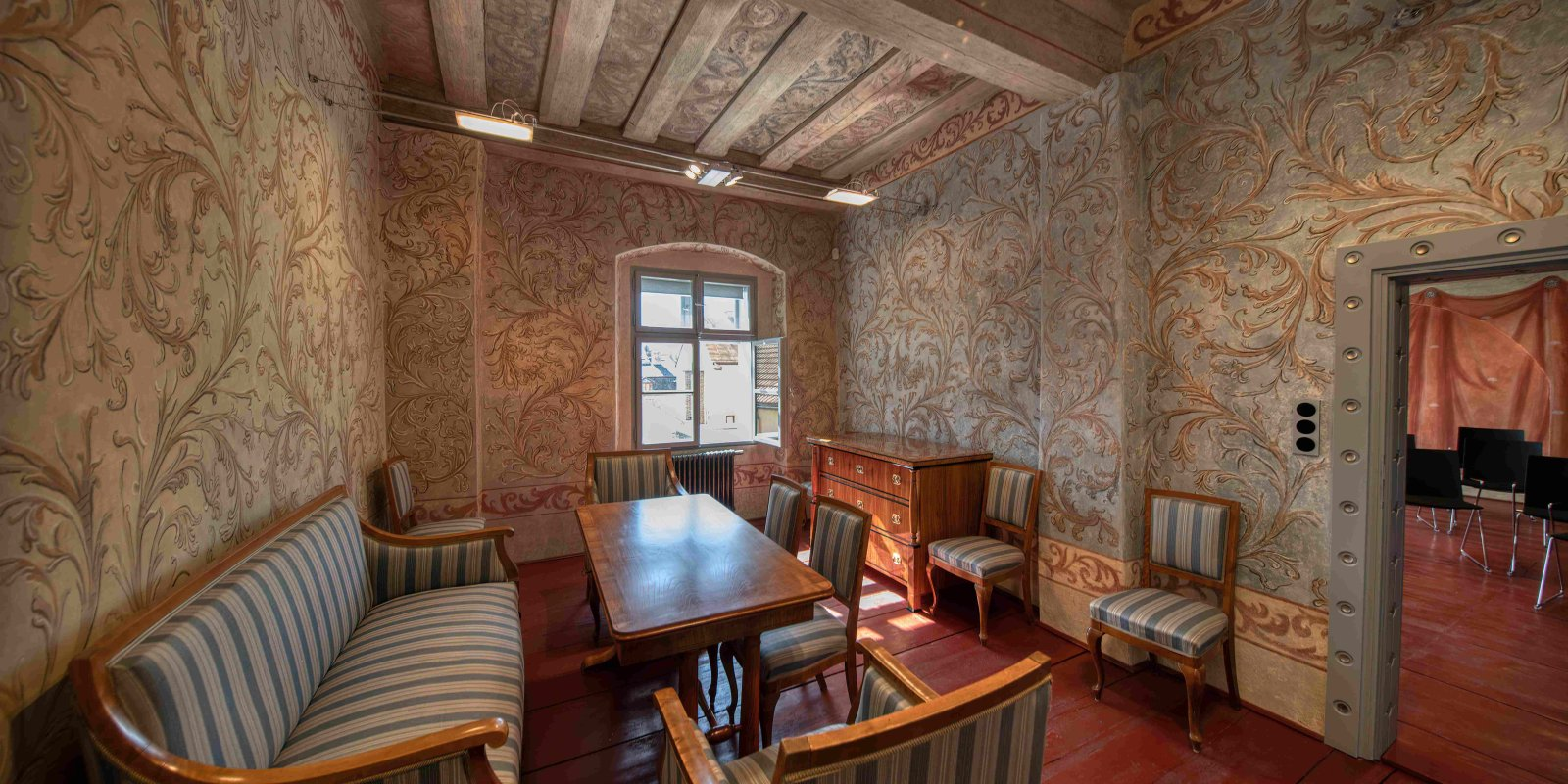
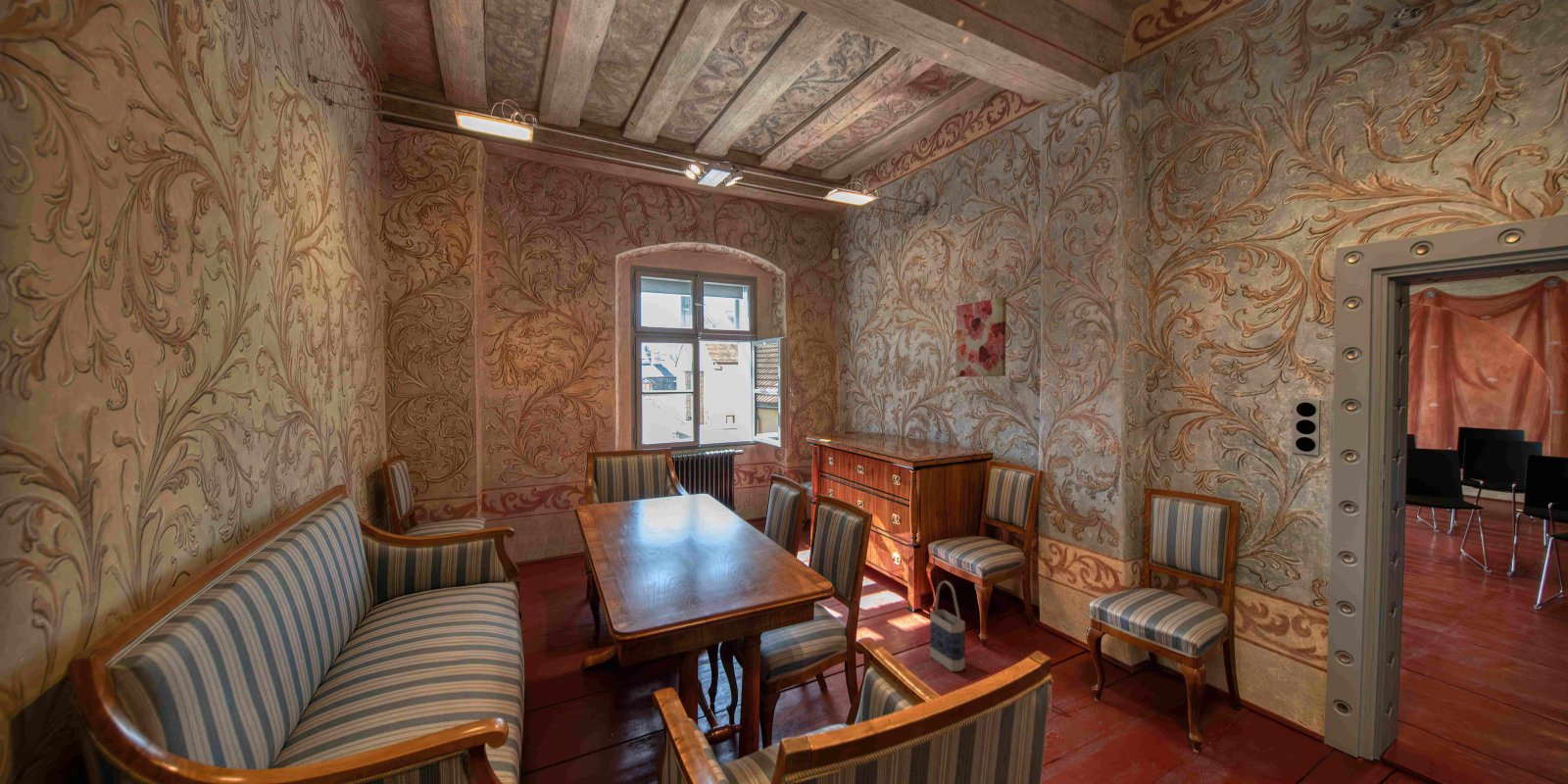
+ wall art [955,296,1007,378]
+ bag [929,580,966,672]
